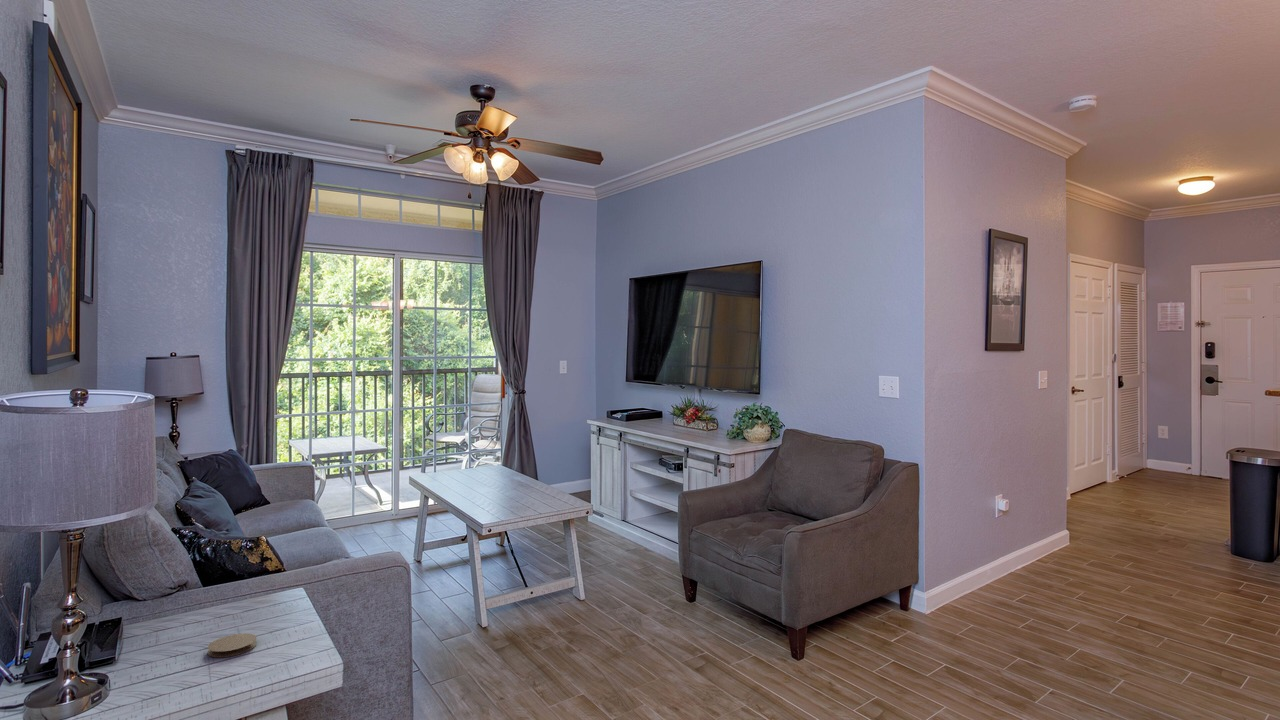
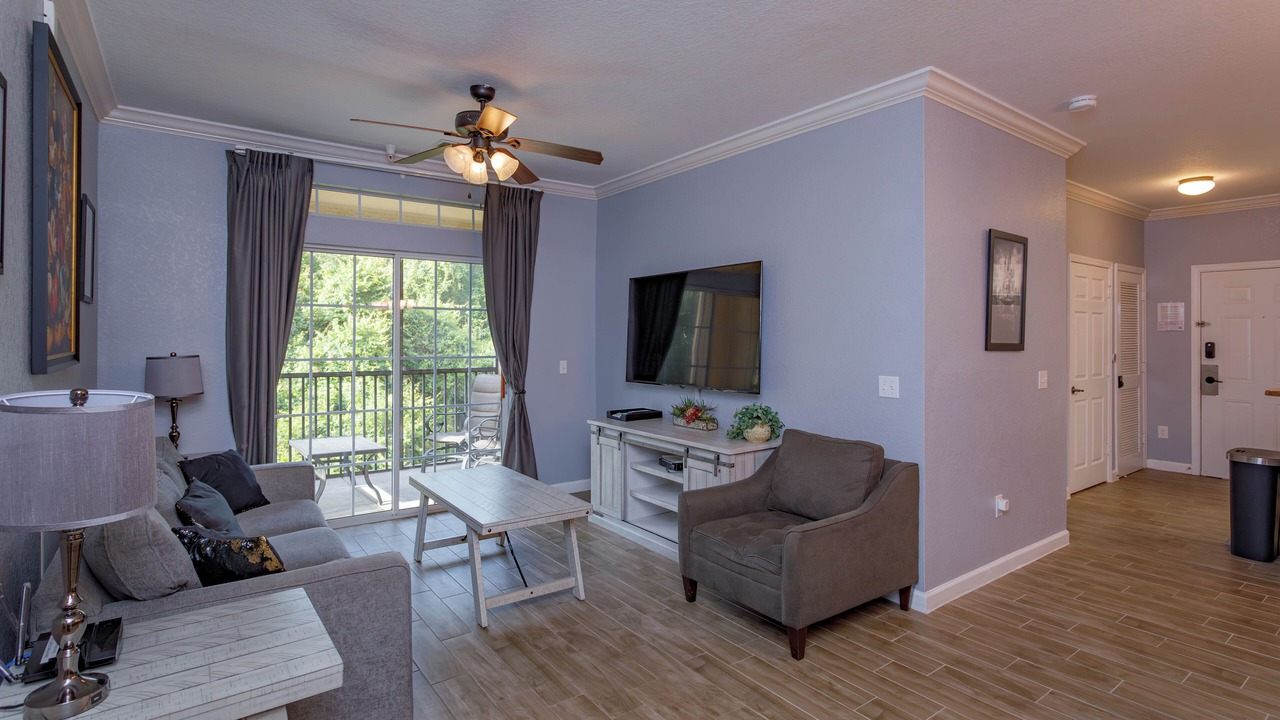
- coaster [207,632,258,658]
